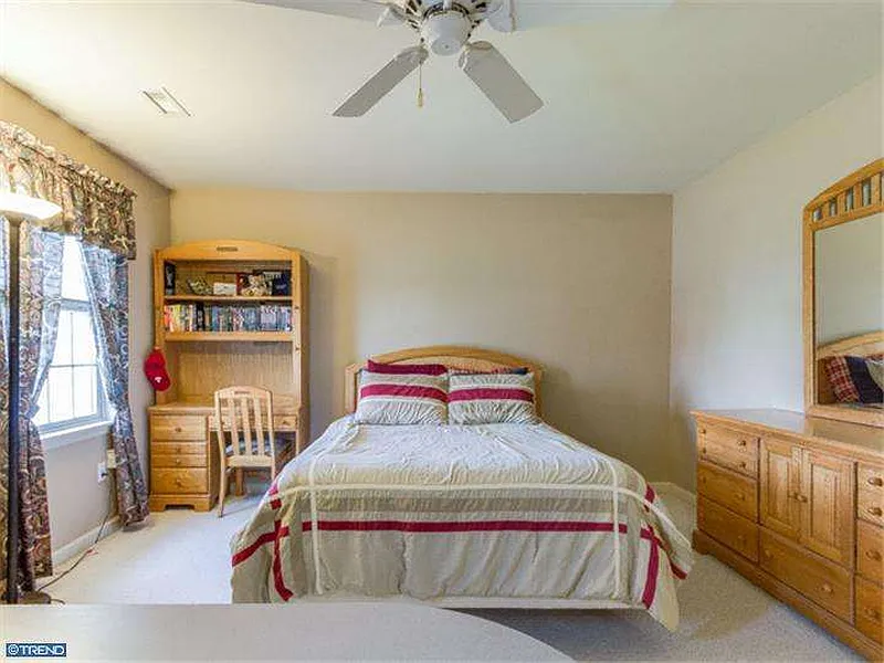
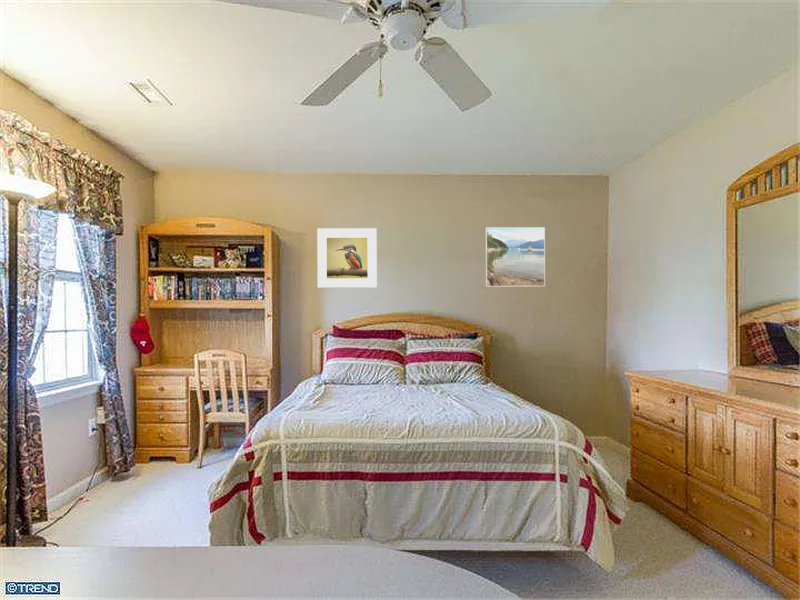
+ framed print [485,226,546,288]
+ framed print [316,227,378,289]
